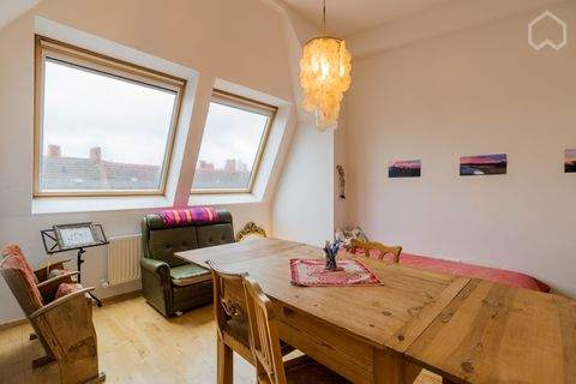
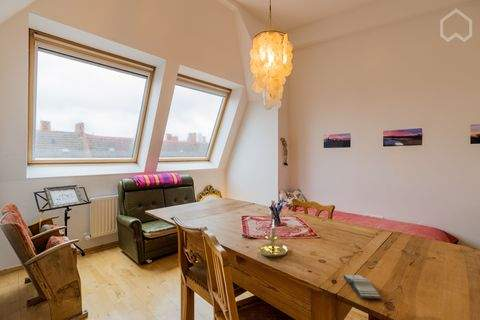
+ book [342,274,382,300]
+ candle holder [257,218,289,258]
